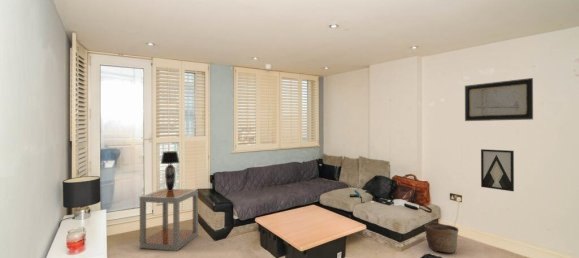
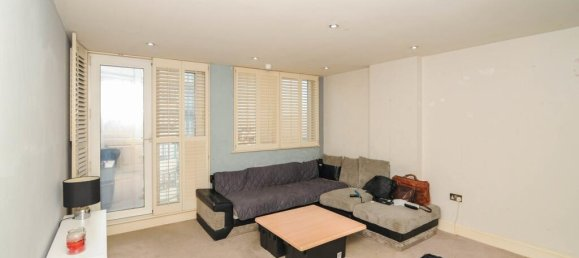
- wall art [480,148,515,192]
- table lamp [160,150,181,191]
- side table [139,187,199,252]
- basket [423,221,460,254]
- wall art [464,77,534,122]
